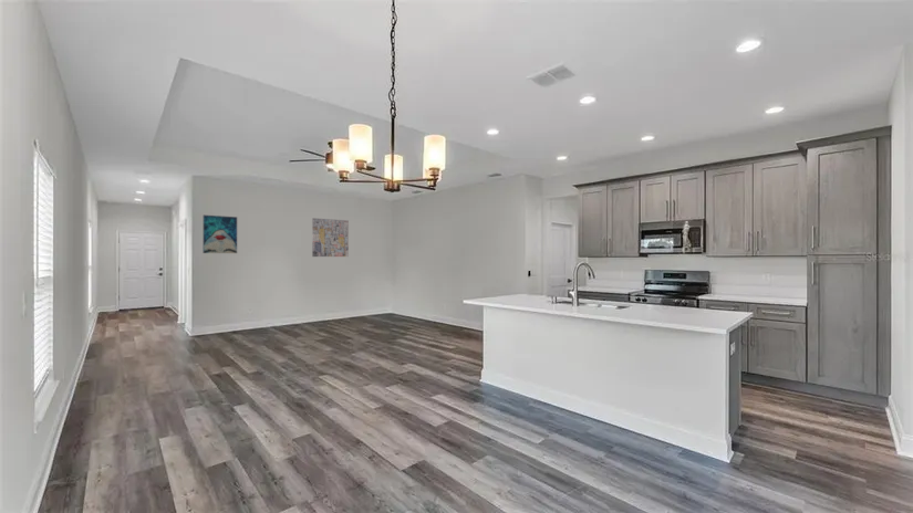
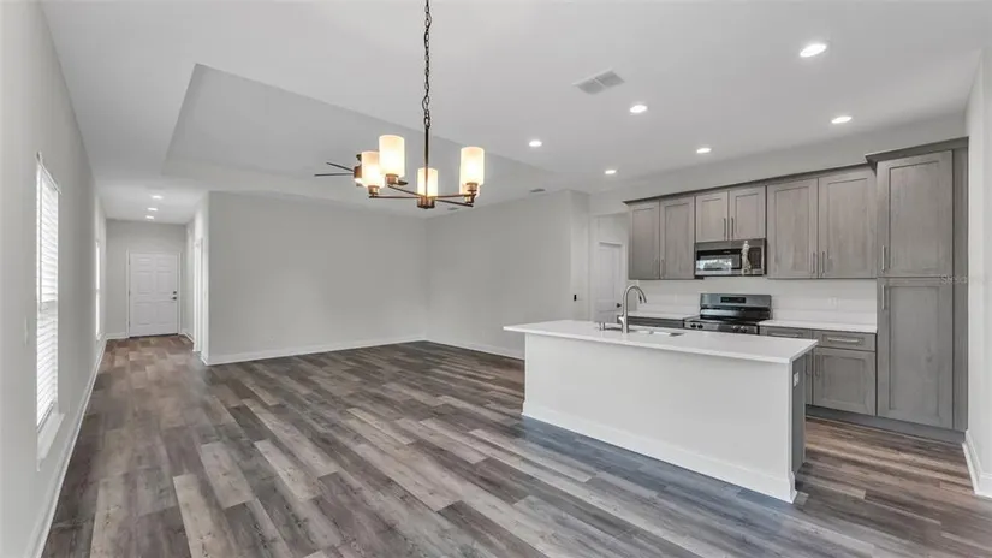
- wall art [311,217,350,258]
- wall art [203,214,238,254]
